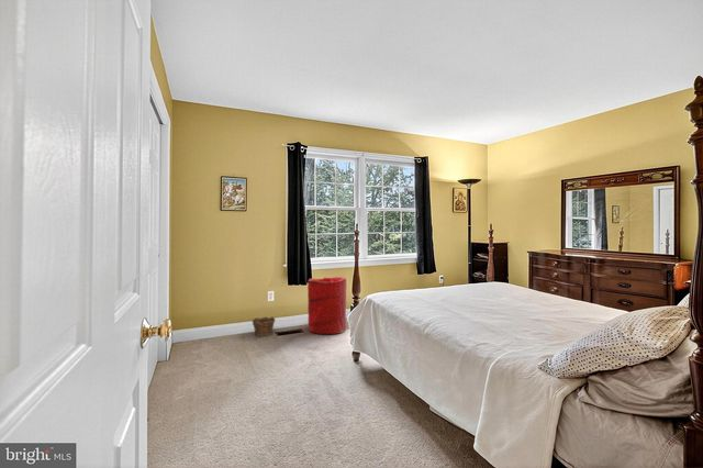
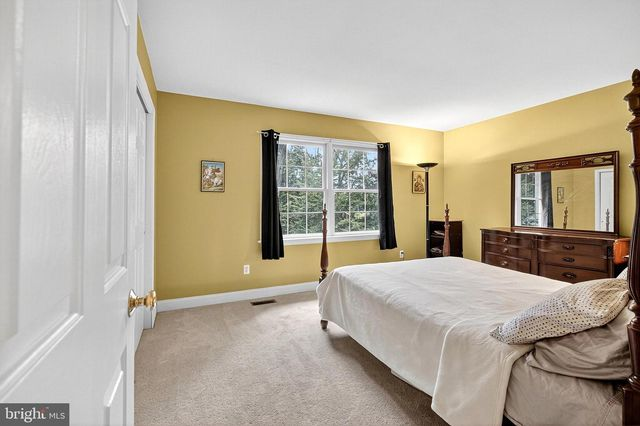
- laundry hamper [306,276,347,335]
- clay pot [252,315,277,337]
